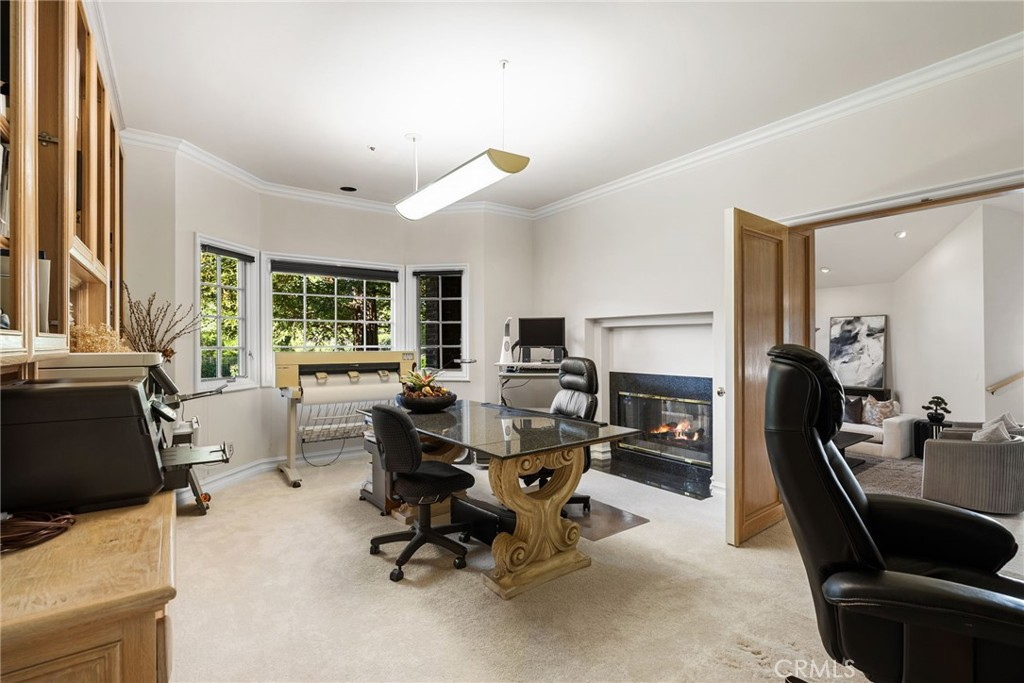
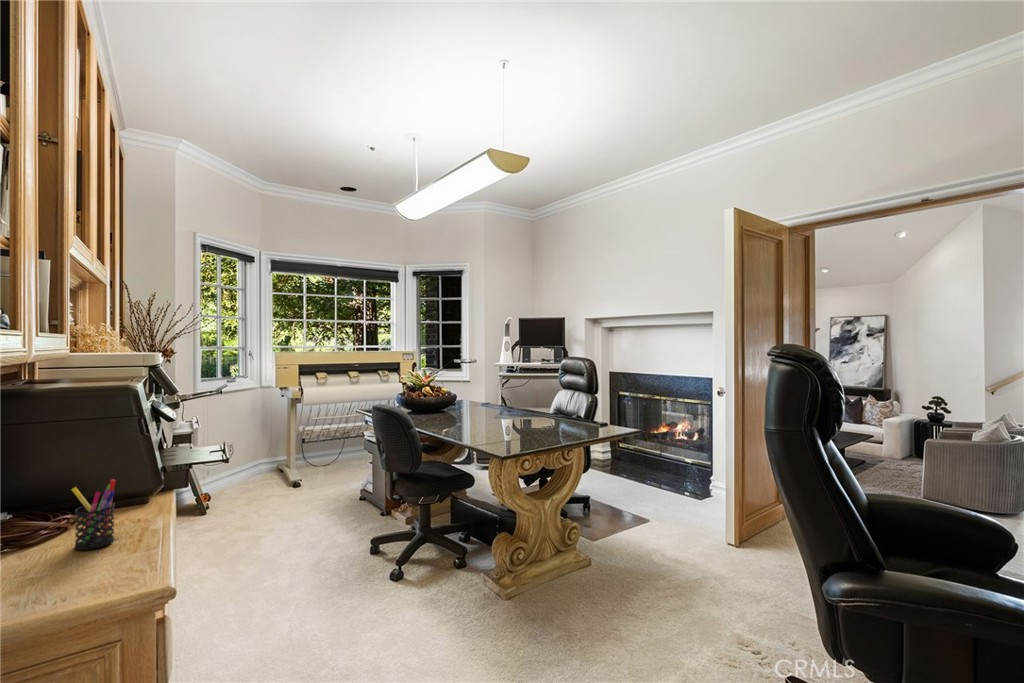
+ pen holder [70,478,117,551]
